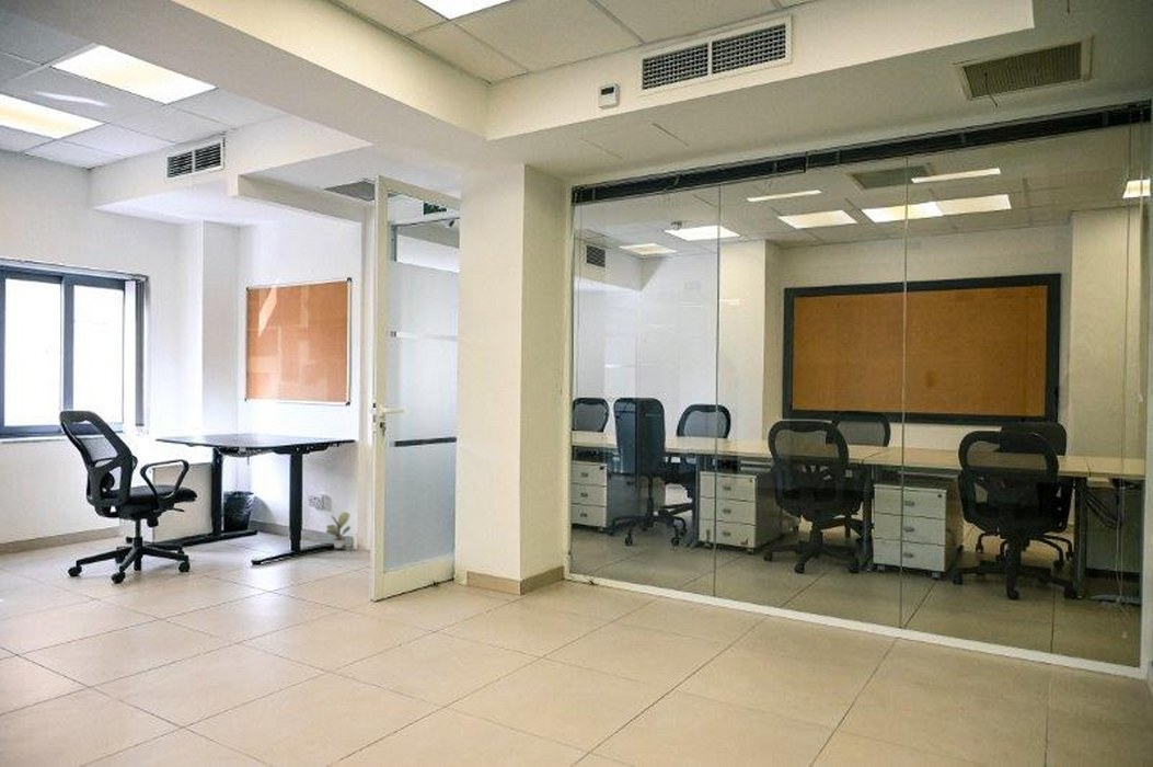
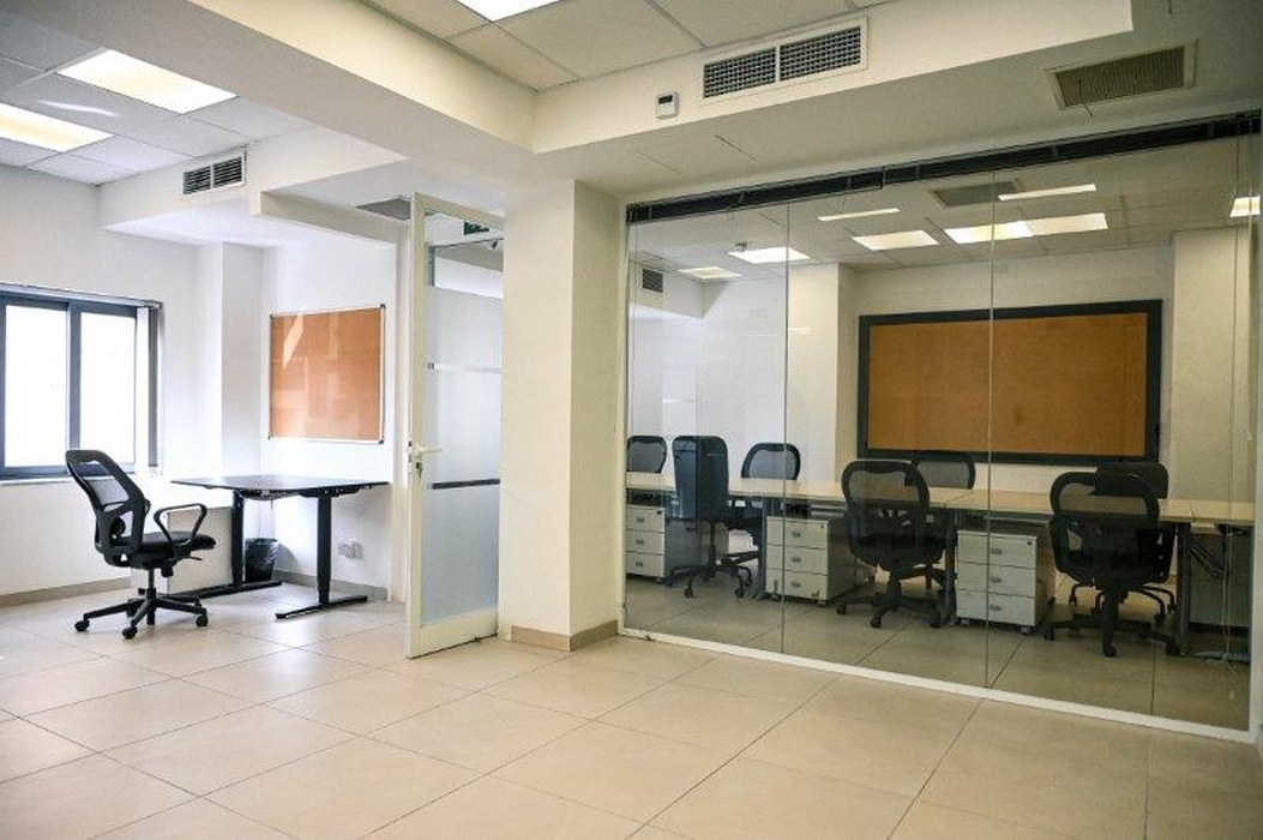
- potted plant [325,511,351,550]
